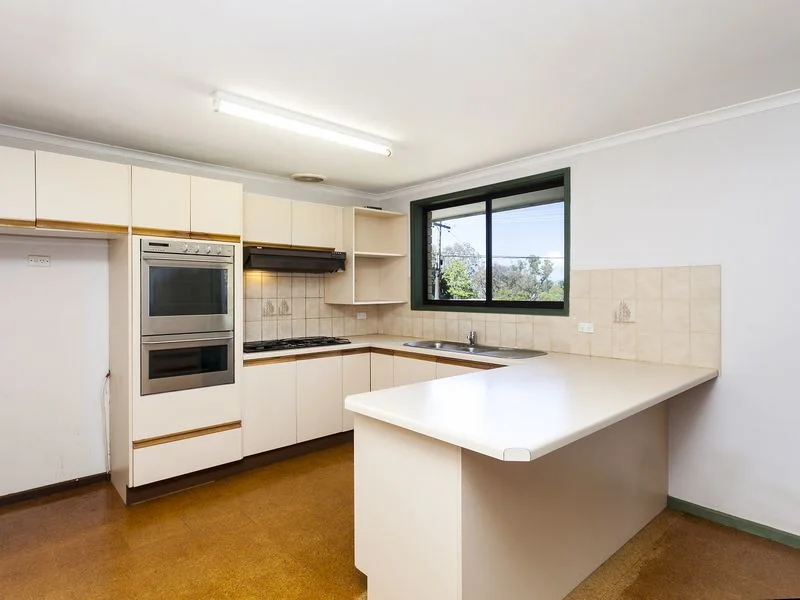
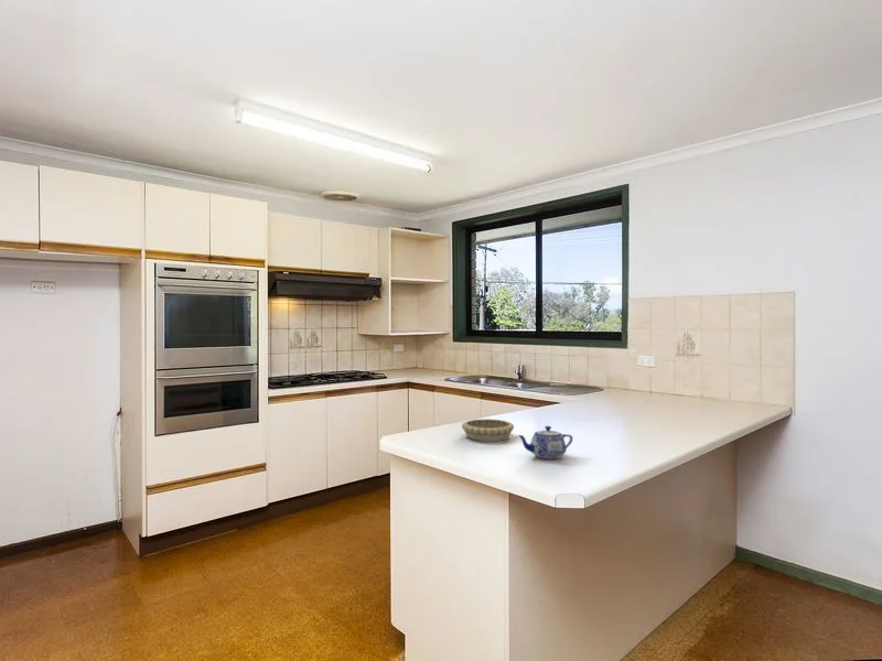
+ decorative bowl [461,419,515,442]
+ teapot [516,425,573,459]
